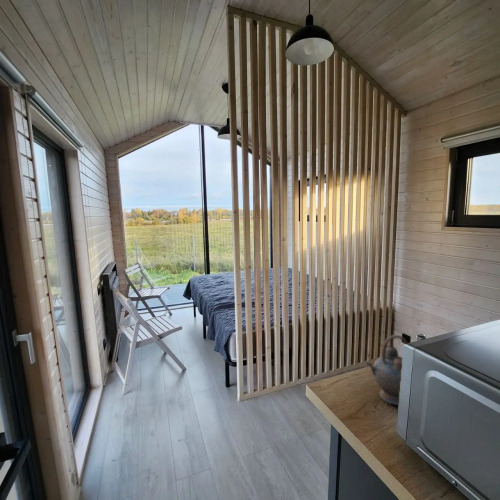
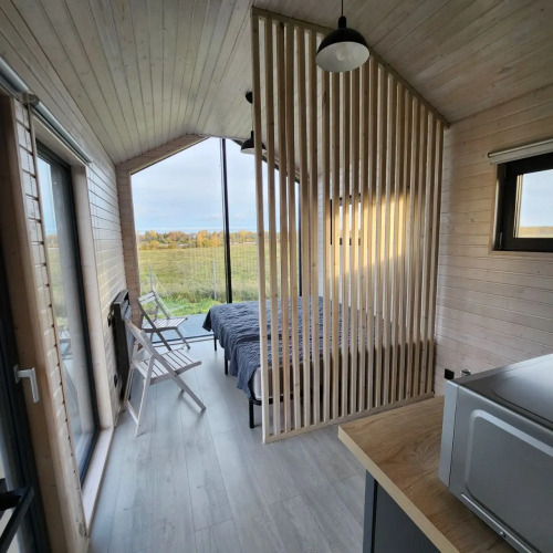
- teapot [365,334,409,406]
